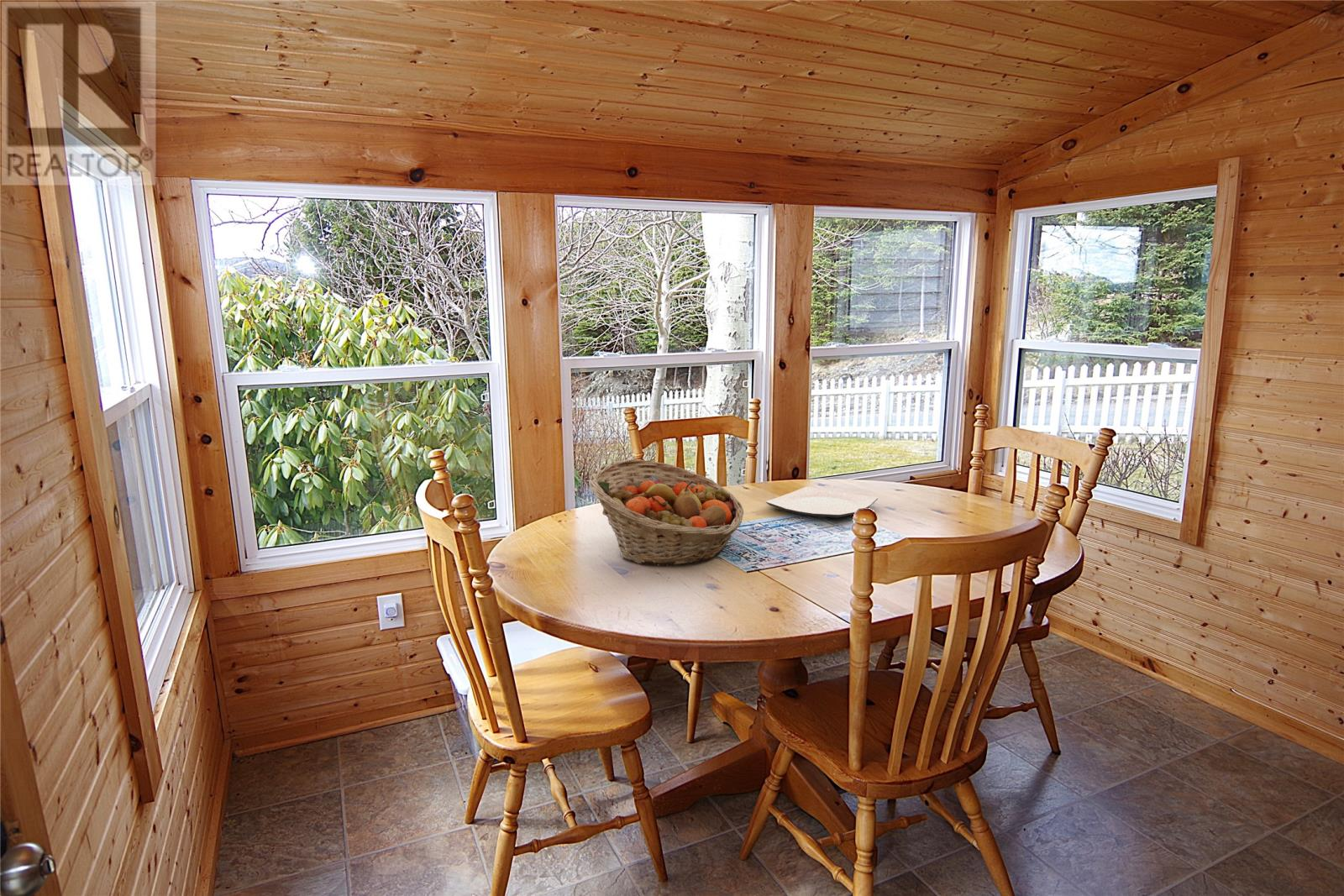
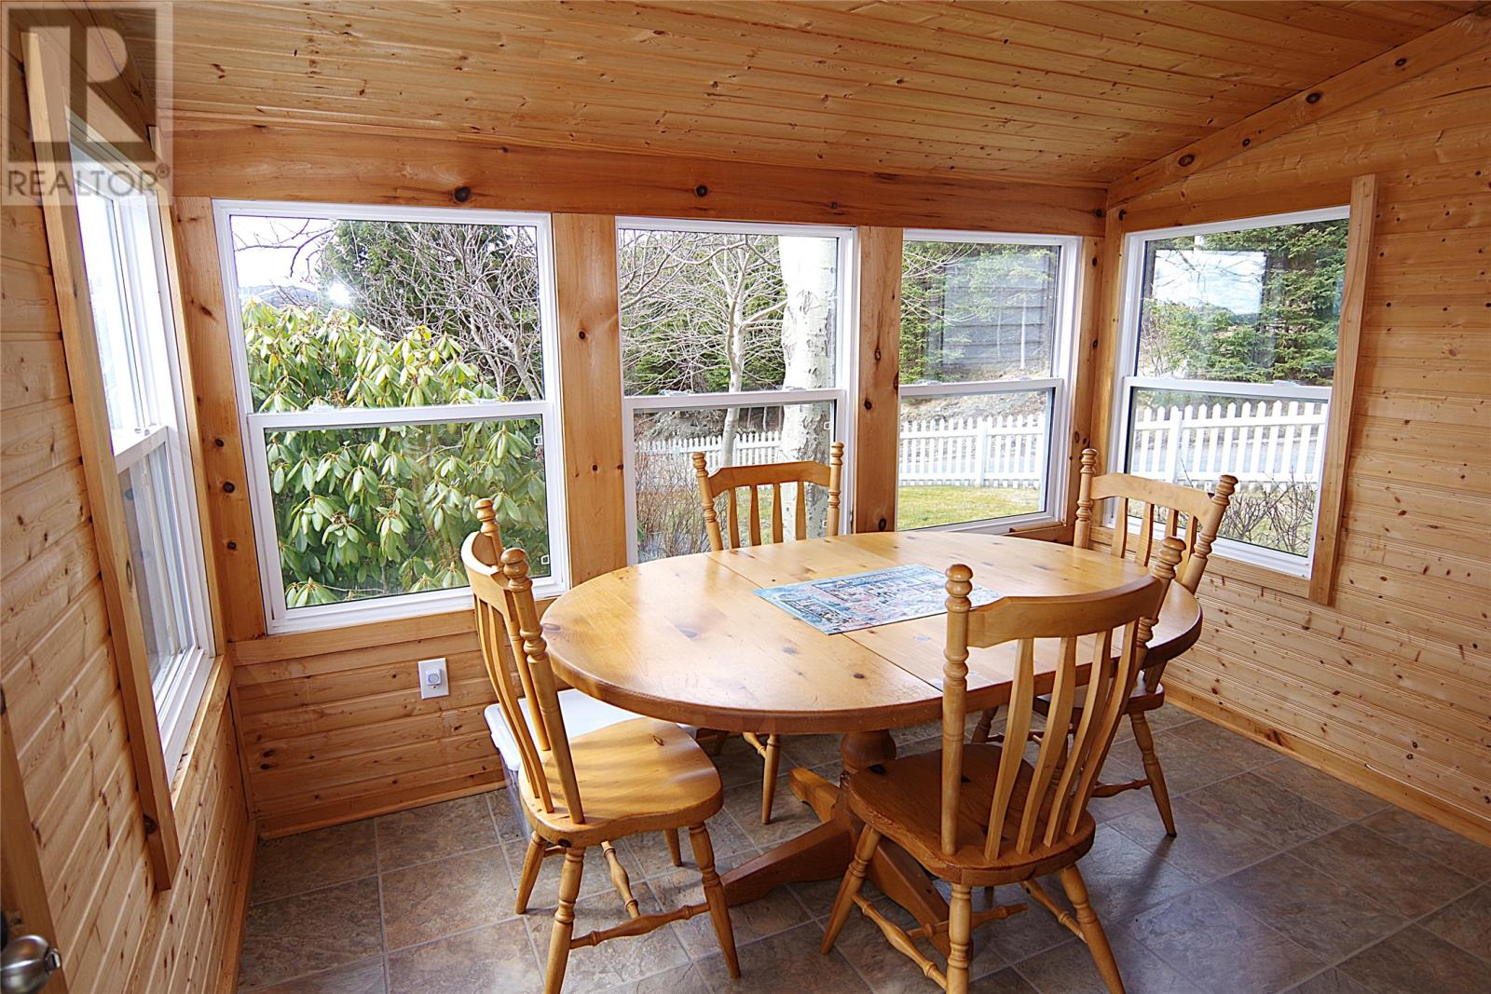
- plate [765,485,879,518]
- fruit basket [588,458,744,567]
